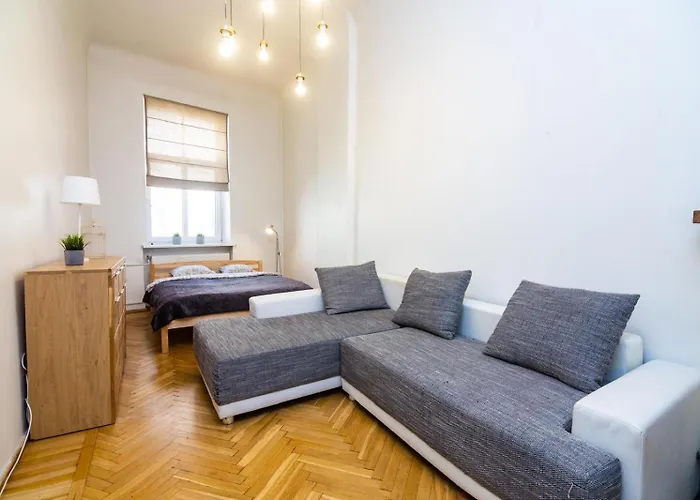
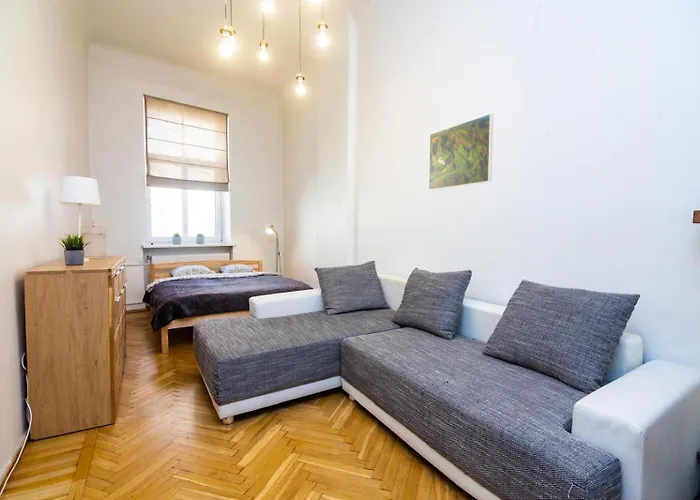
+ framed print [427,112,494,192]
